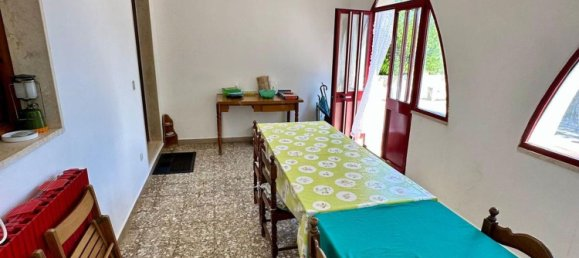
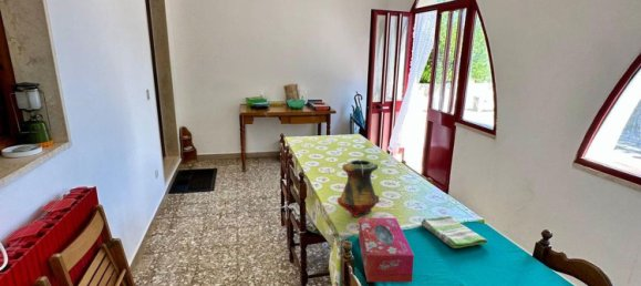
+ dish towel [420,215,488,249]
+ vase [337,159,380,218]
+ tissue box [358,217,415,283]
